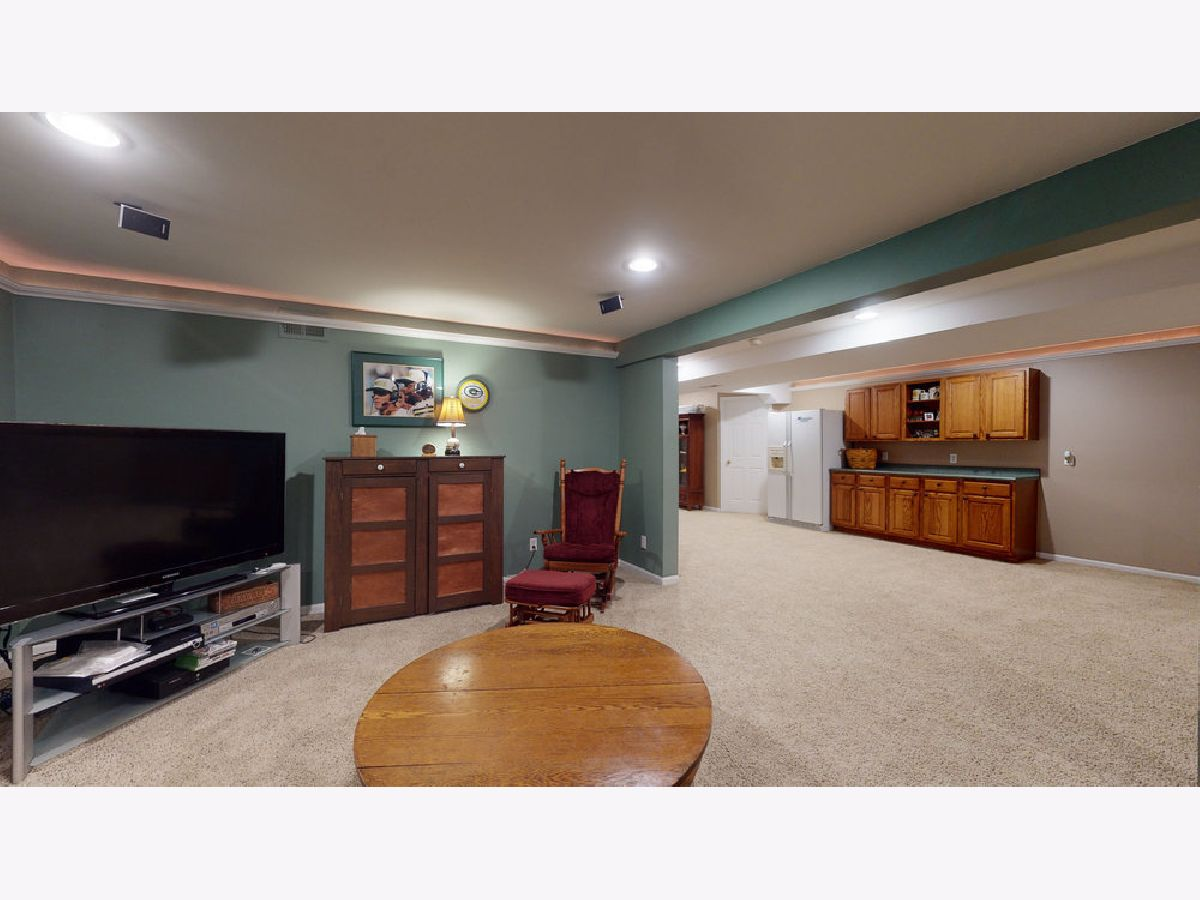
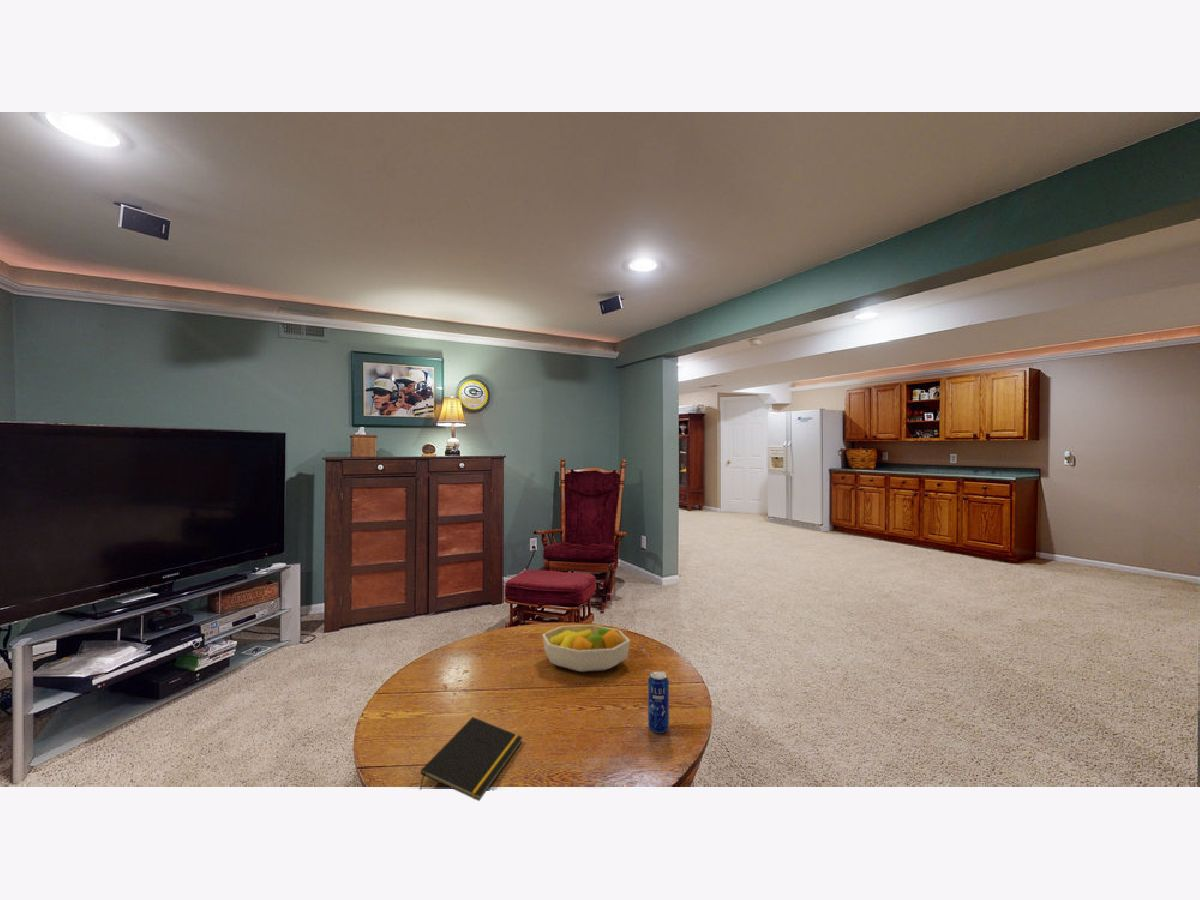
+ beverage can [647,670,670,734]
+ fruit bowl [541,624,631,673]
+ notepad [419,716,524,802]
